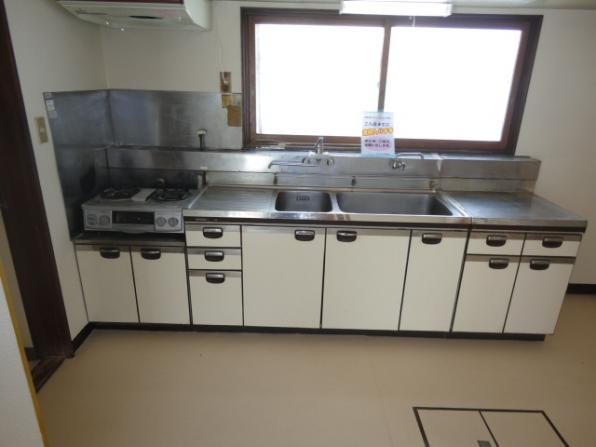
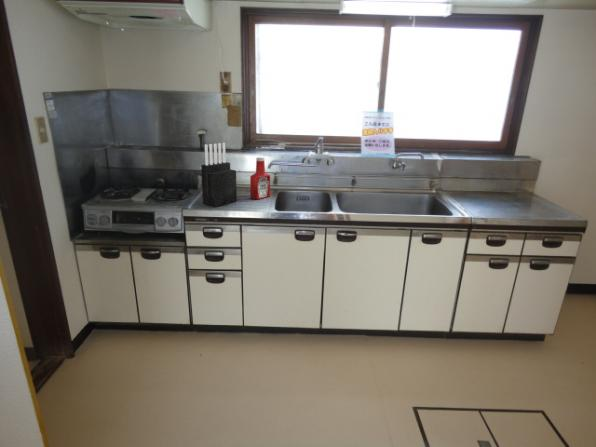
+ soap bottle [249,156,271,200]
+ knife block [200,142,238,208]
